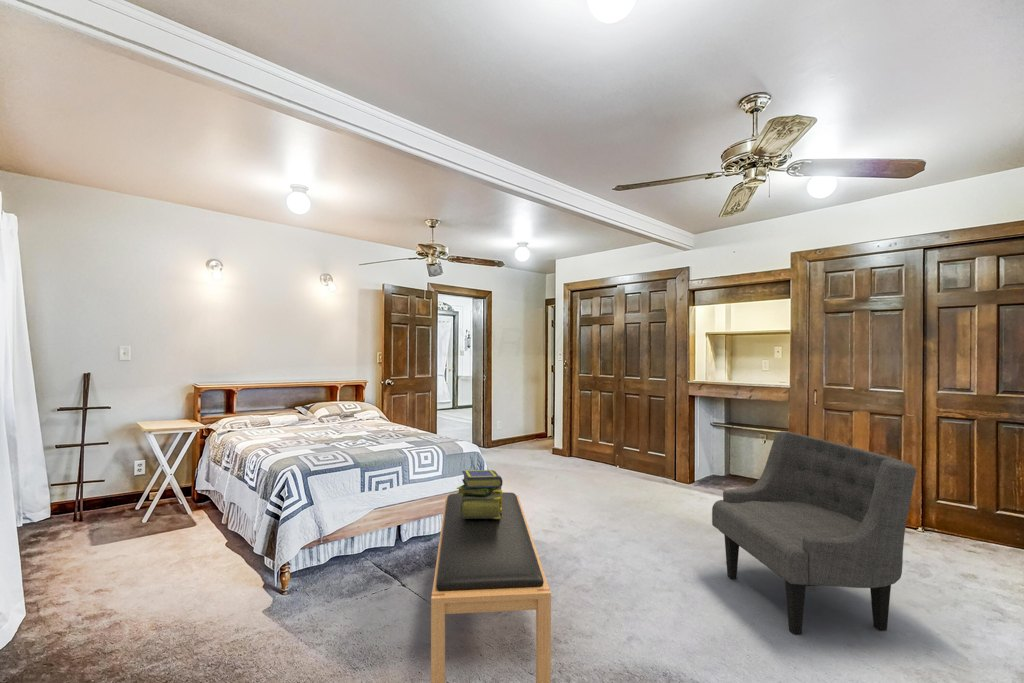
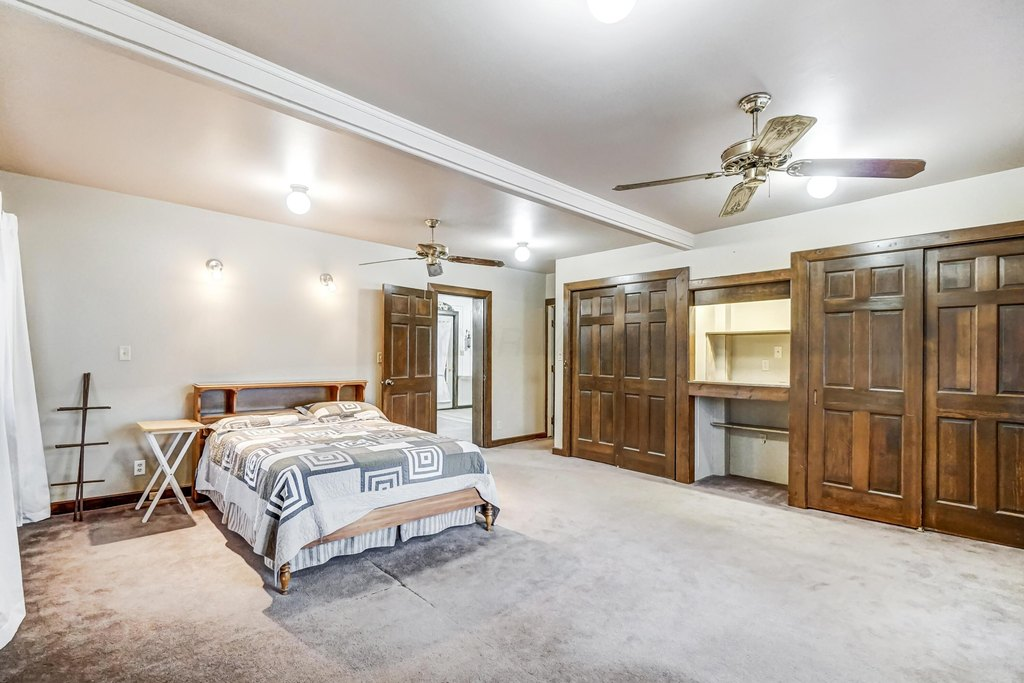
- stack of books [456,469,504,519]
- armchair [711,431,917,636]
- bench [430,491,552,683]
